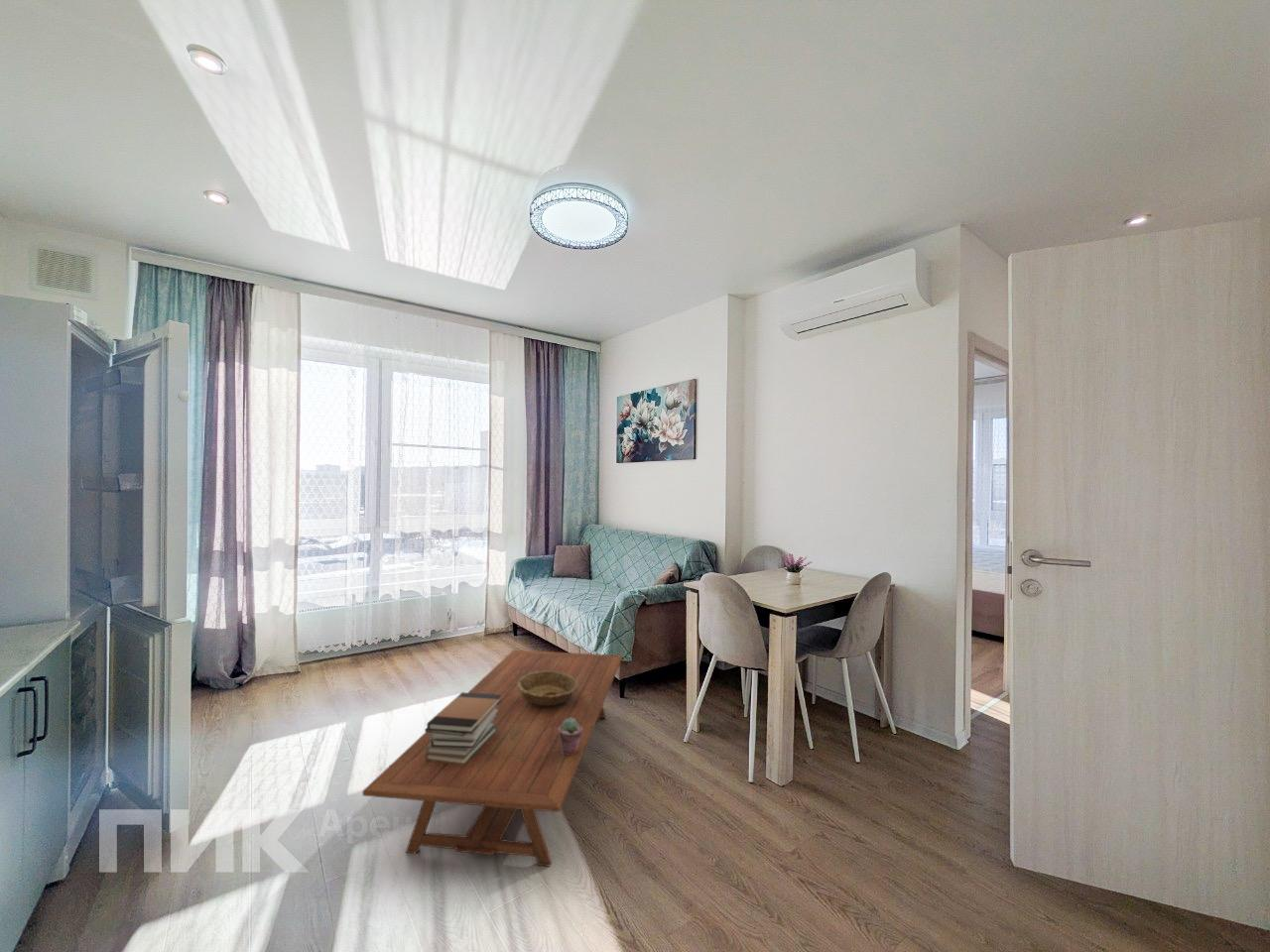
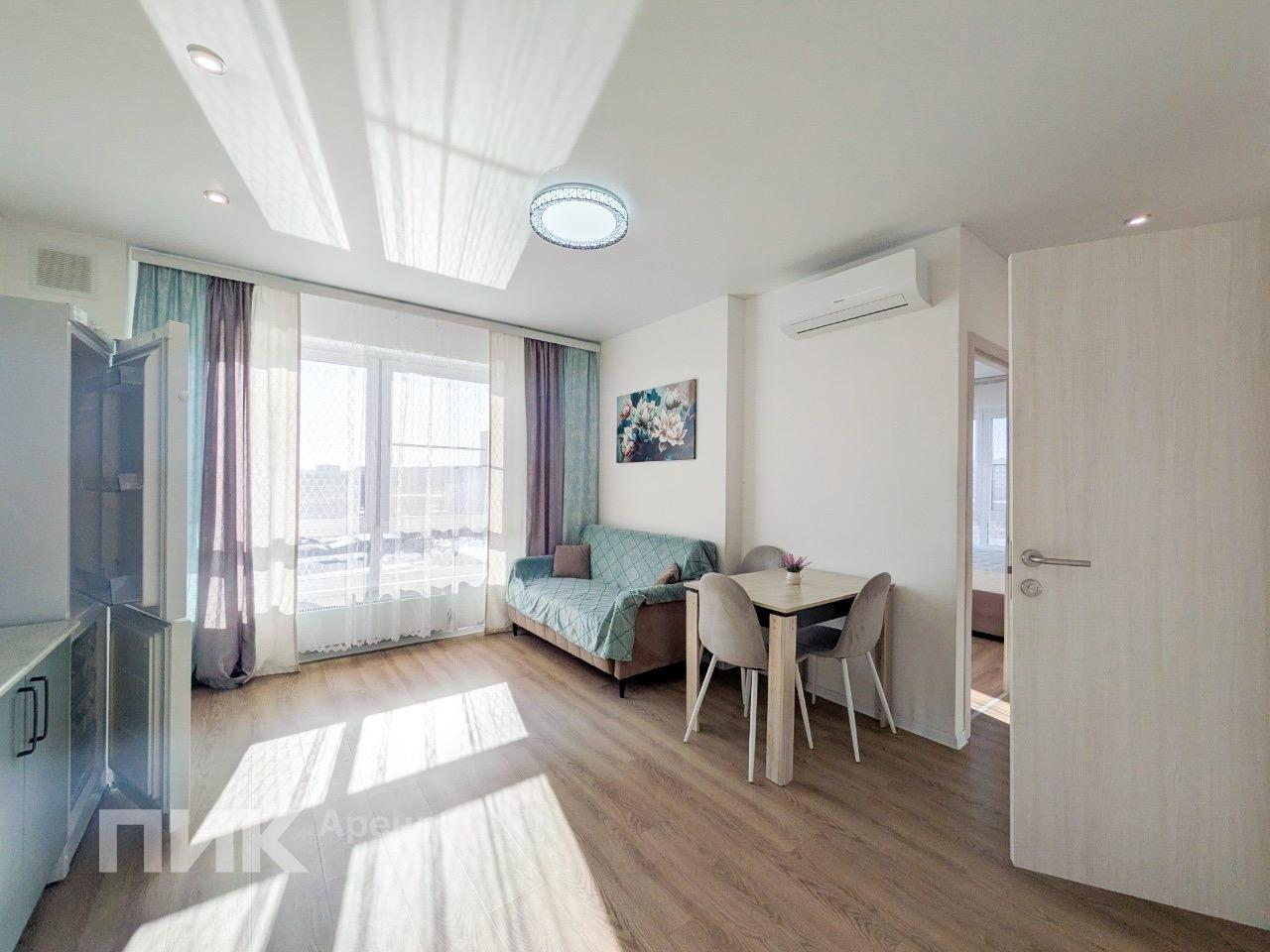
- coffee table [362,650,623,868]
- book stack [424,691,501,765]
- potted succulent [559,718,582,755]
- decorative bowl [517,670,578,707]
